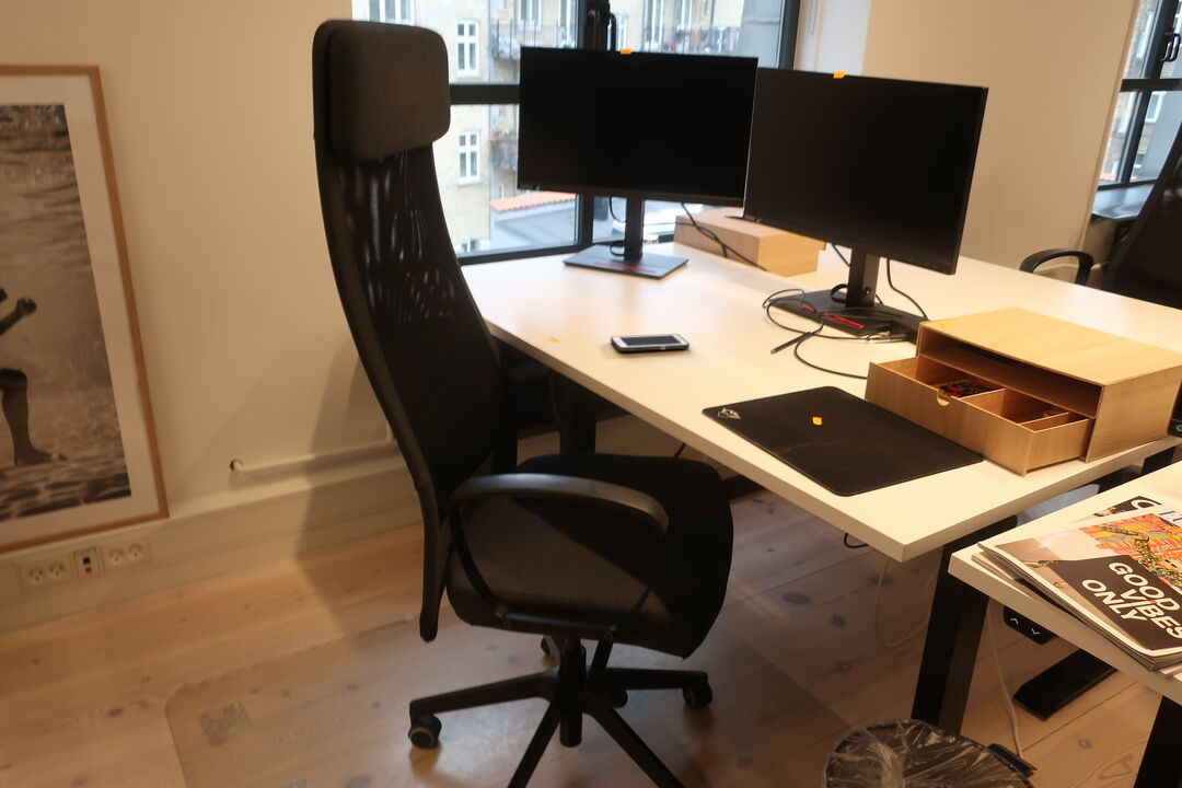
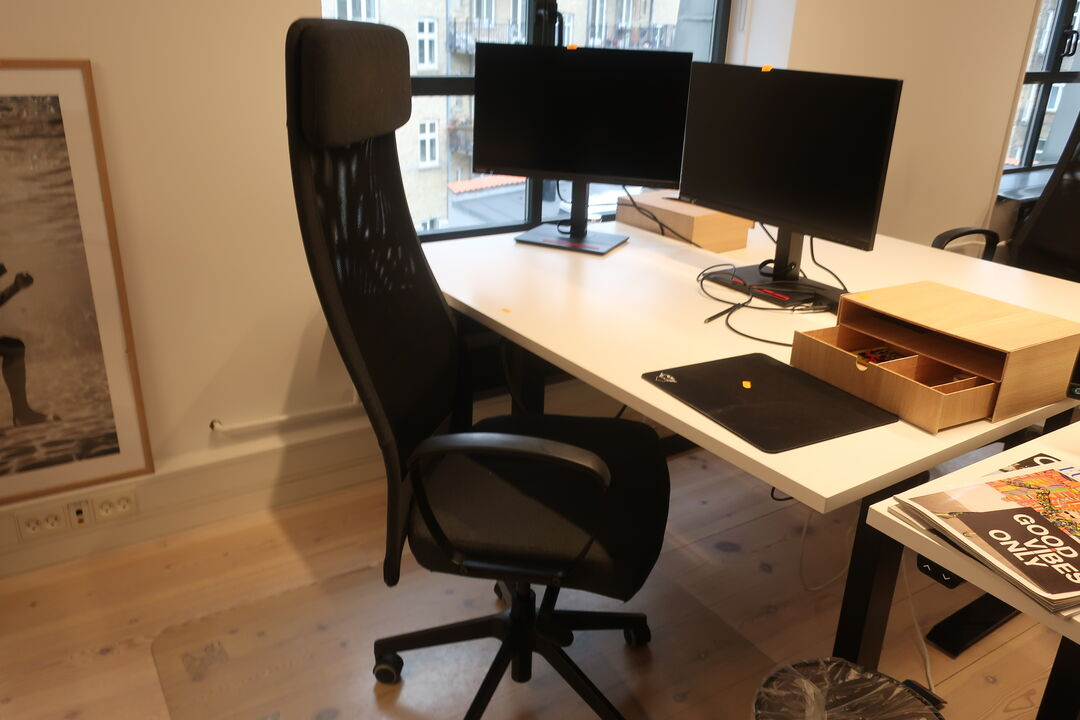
- cell phone [610,333,691,352]
